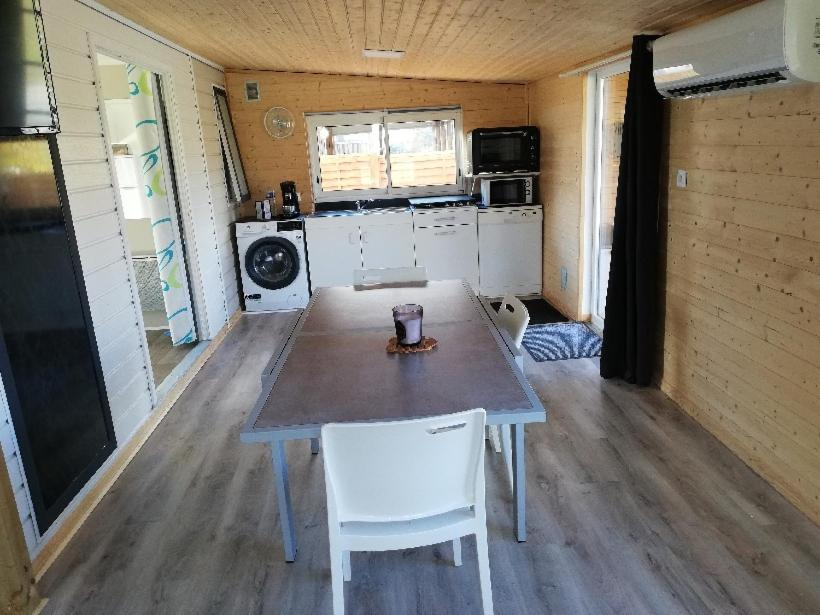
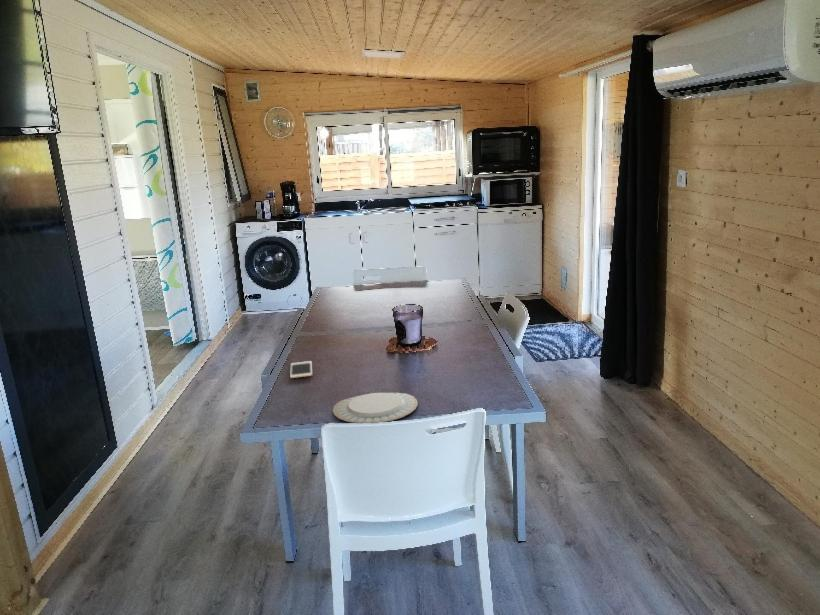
+ chinaware [332,392,419,424]
+ cell phone [289,360,313,379]
